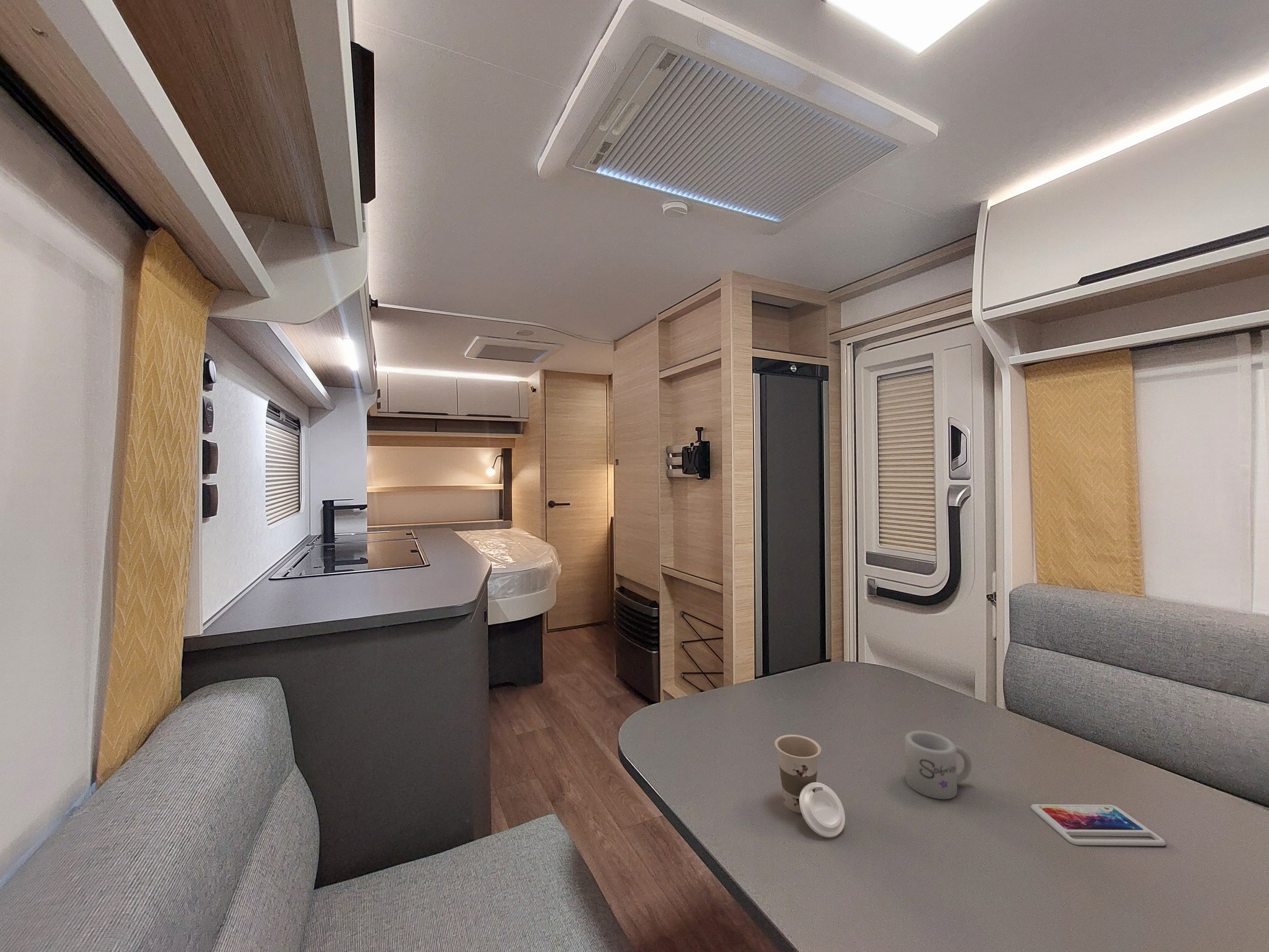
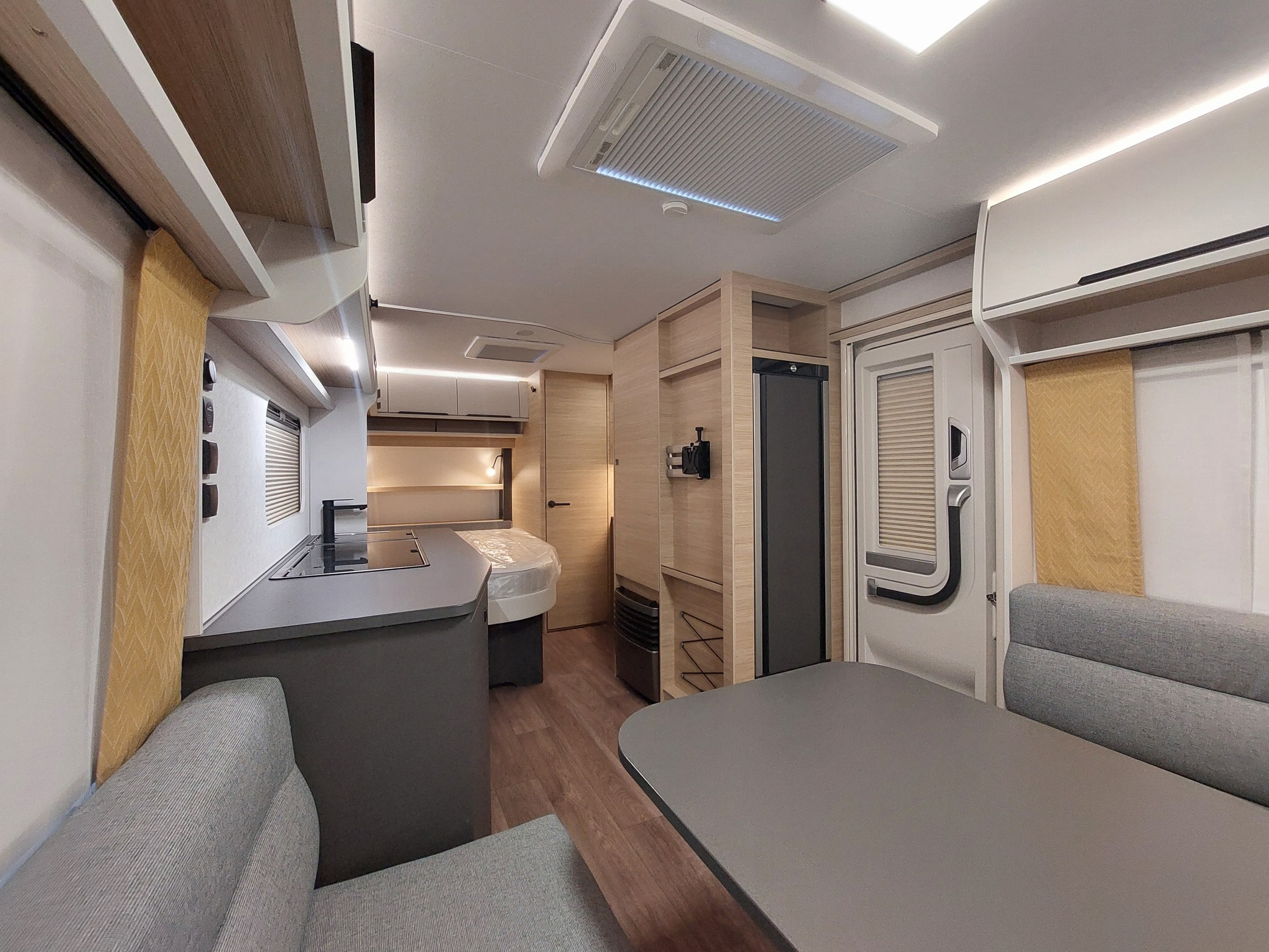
- cup [774,734,846,838]
- smartphone [1030,803,1166,847]
- mug [904,730,973,800]
